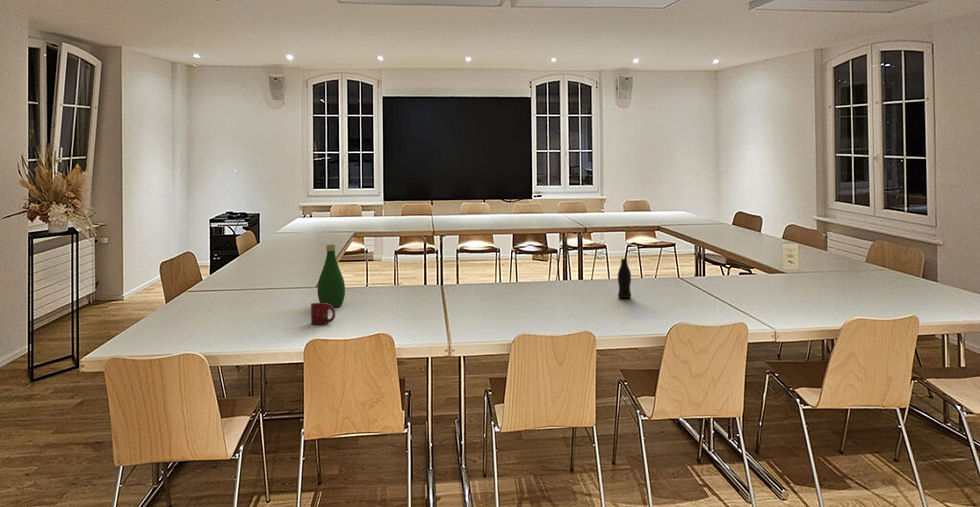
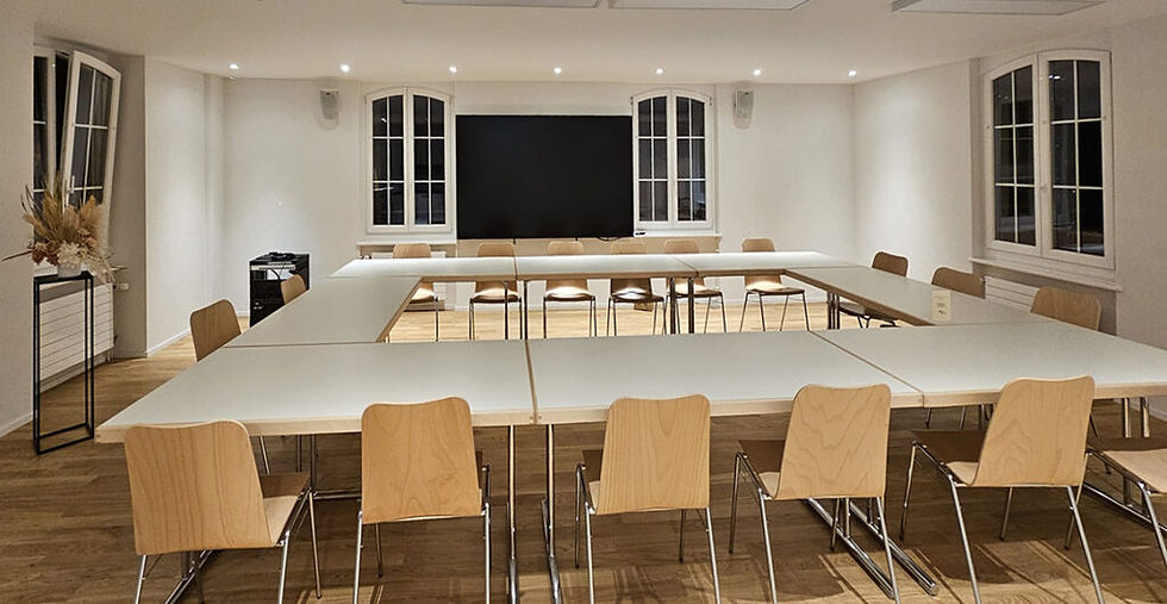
- bottle [617,248,637,299]
- bottle [316,244,346,307]
- cup [310,302,336,325]
